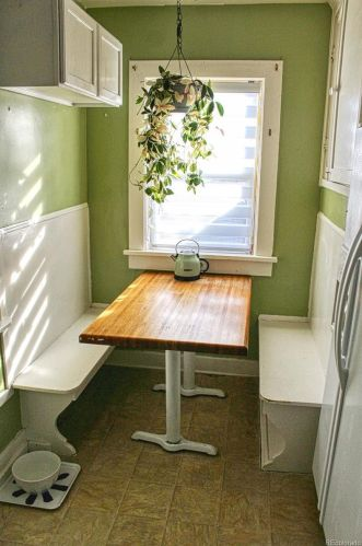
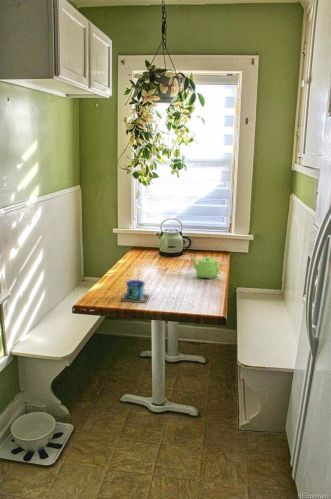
+ teapot [190,256,222,280]
+ mug [120,262,150,304]
